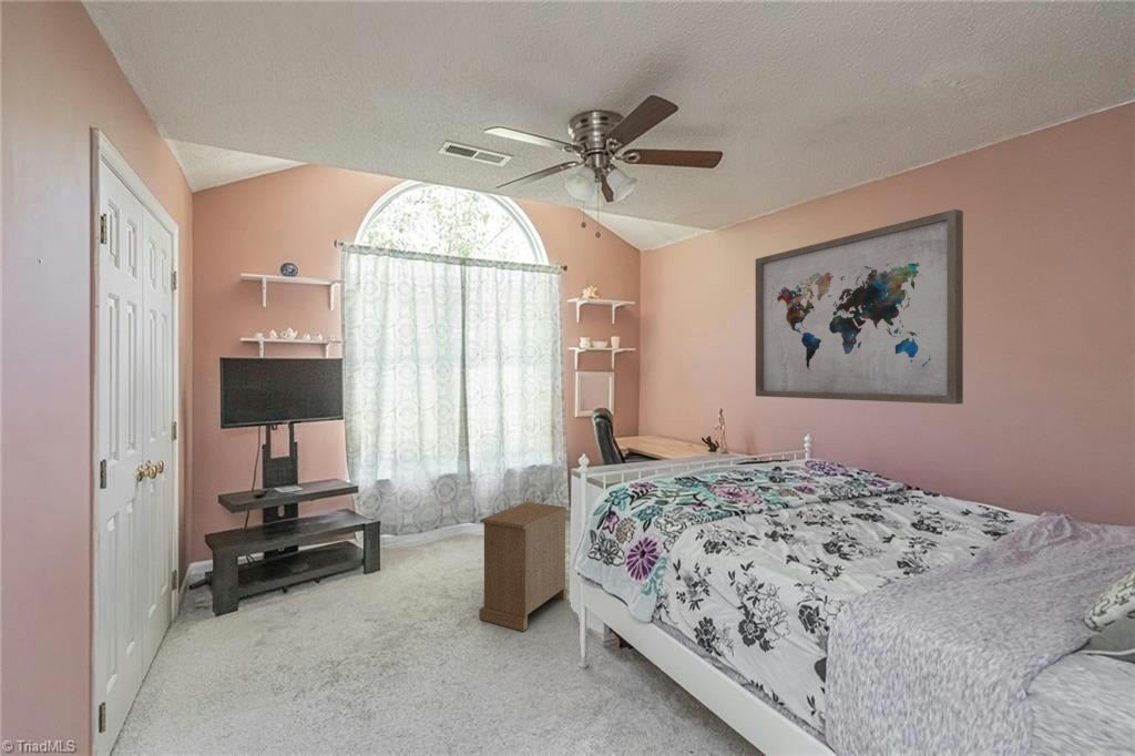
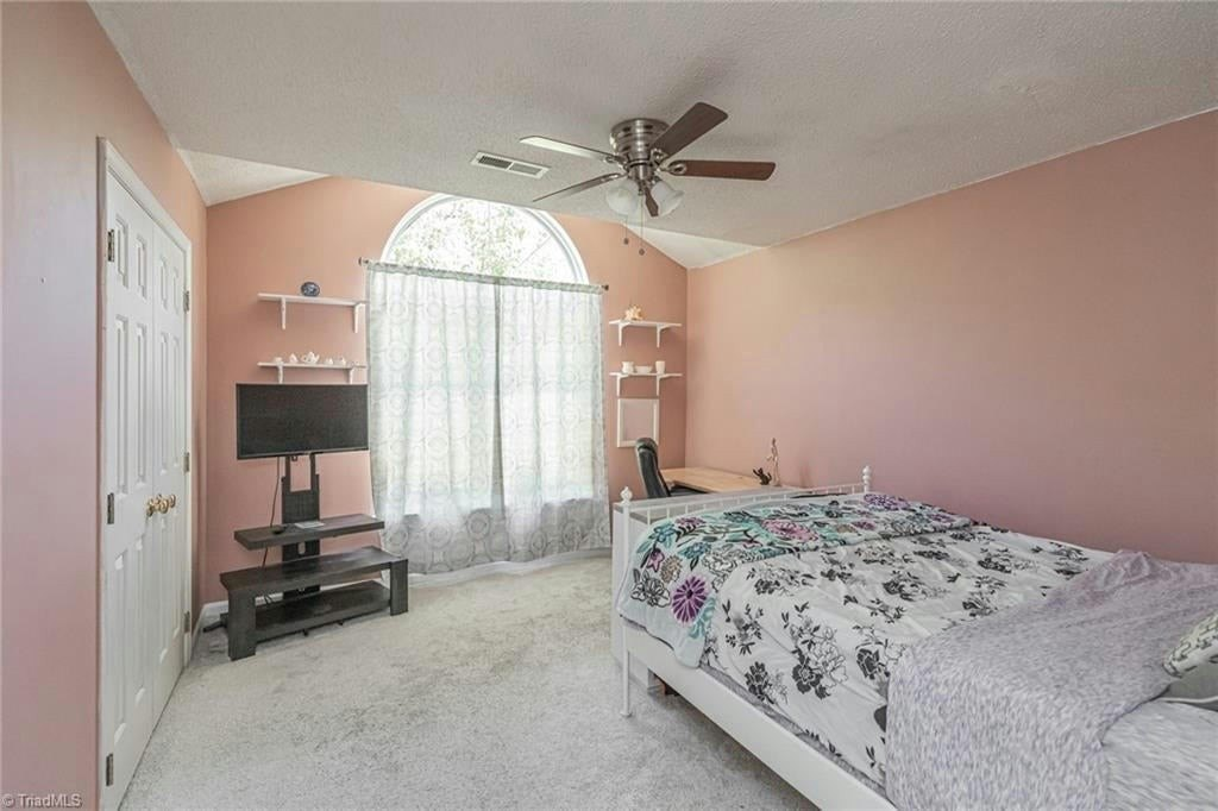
- nightstand [478,501,568,632]
- wall art [755,208,964,406]
